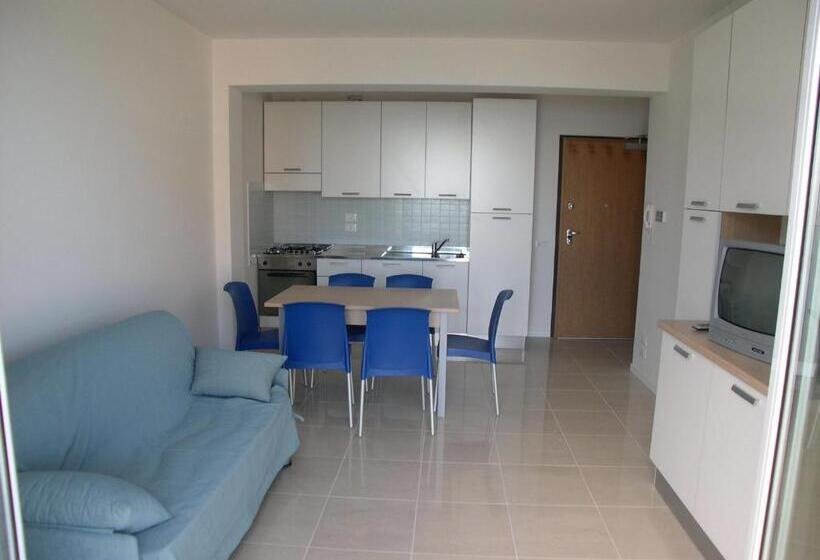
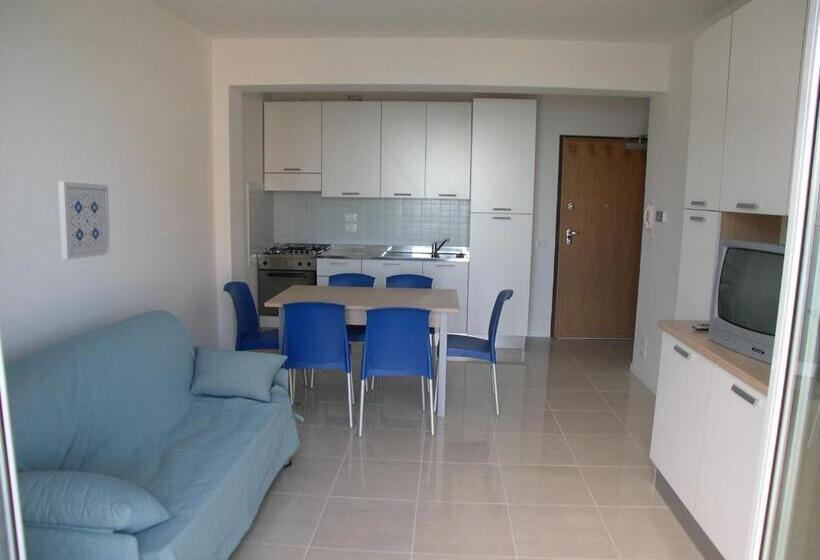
+ wall art [57,181,111,261]
